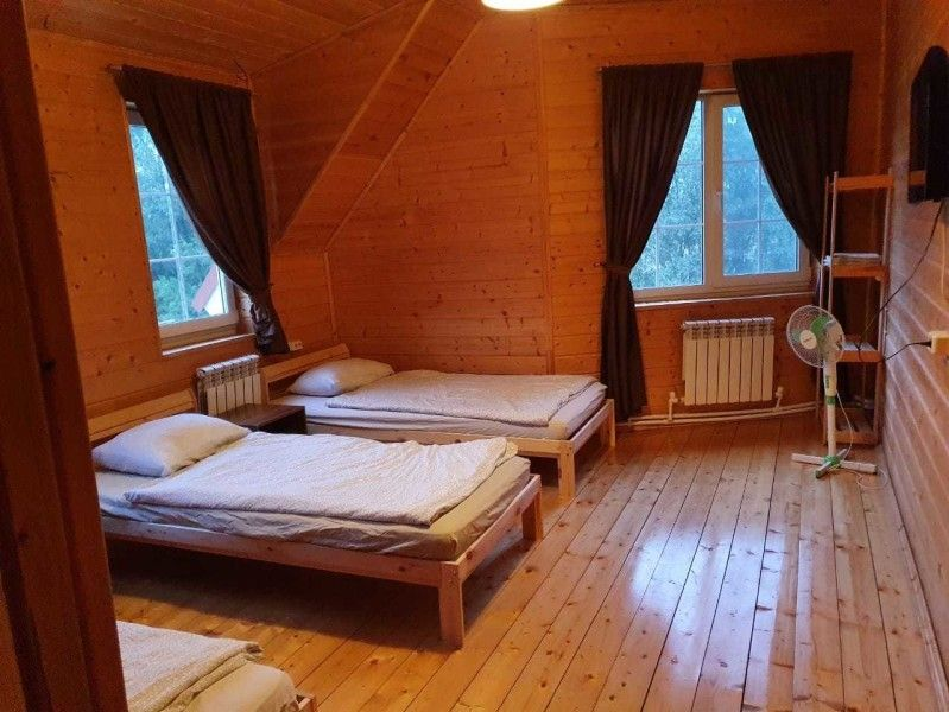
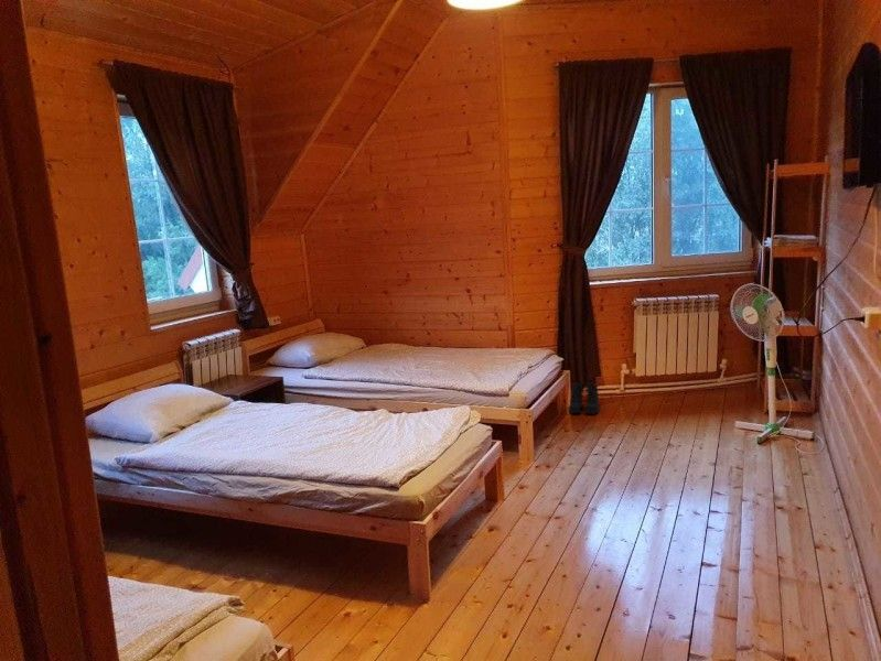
+ boots [568,381,600,415]
